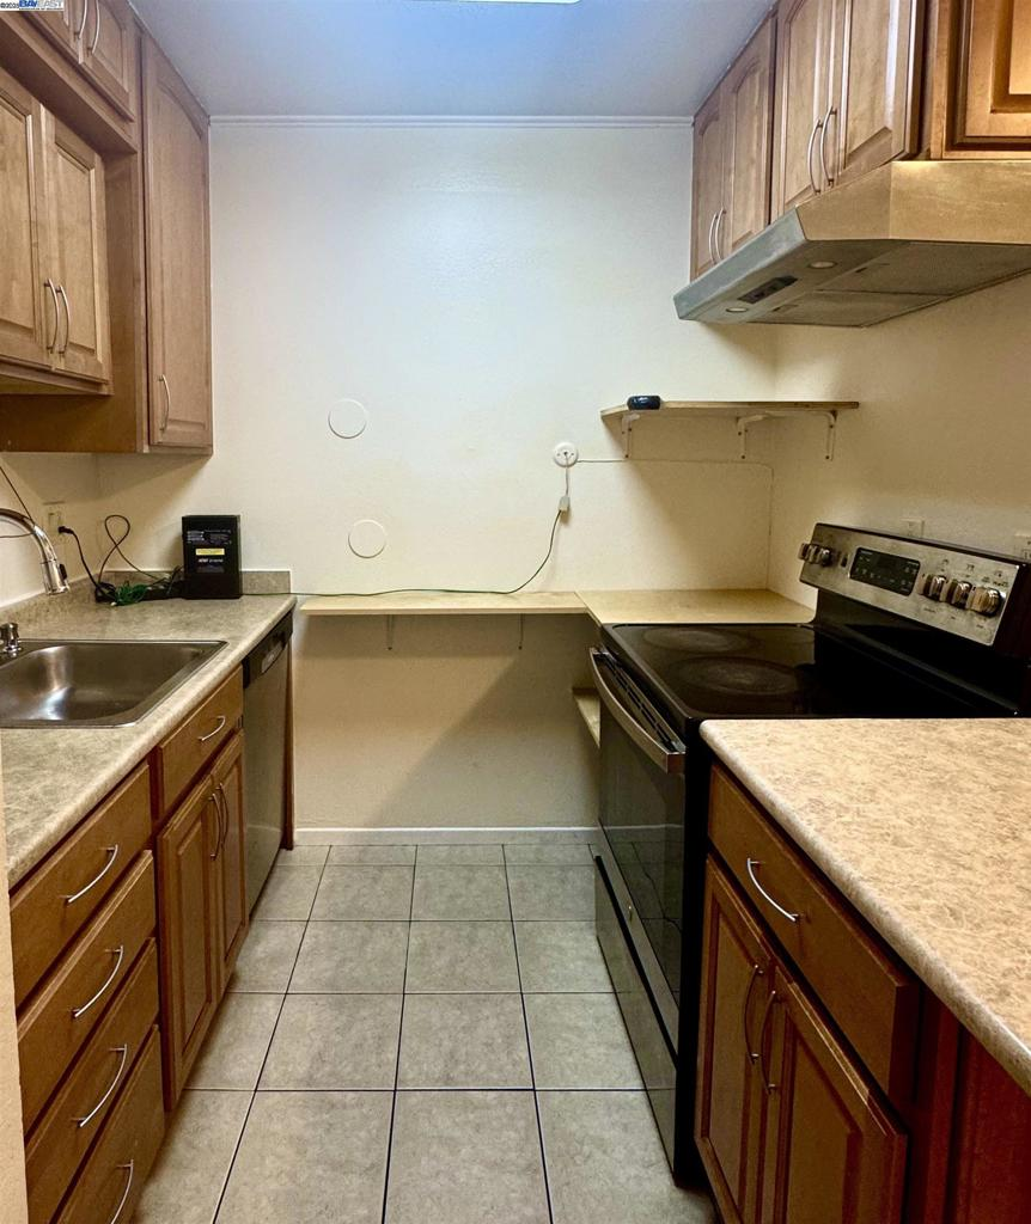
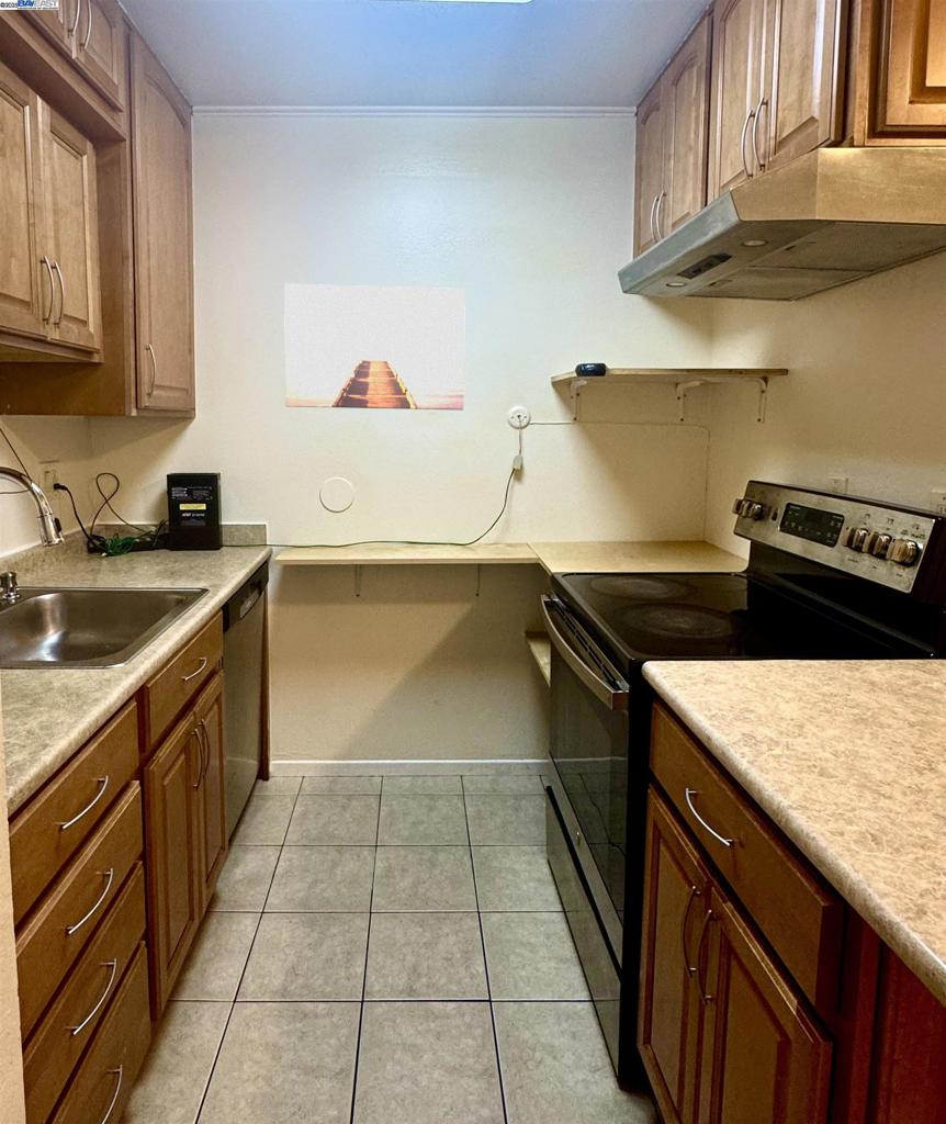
+ wall art [283,283,466,412]
